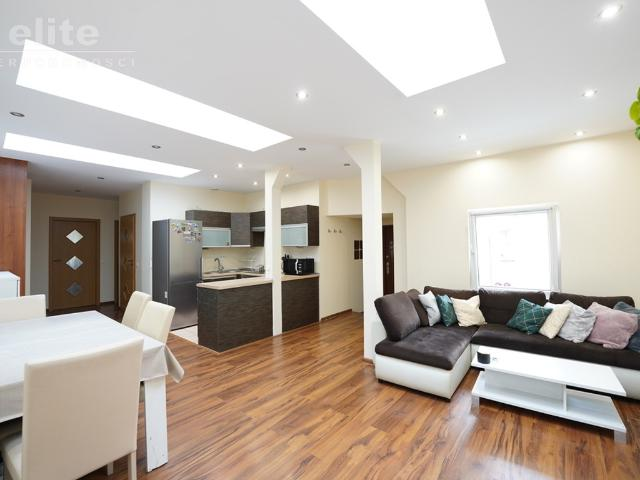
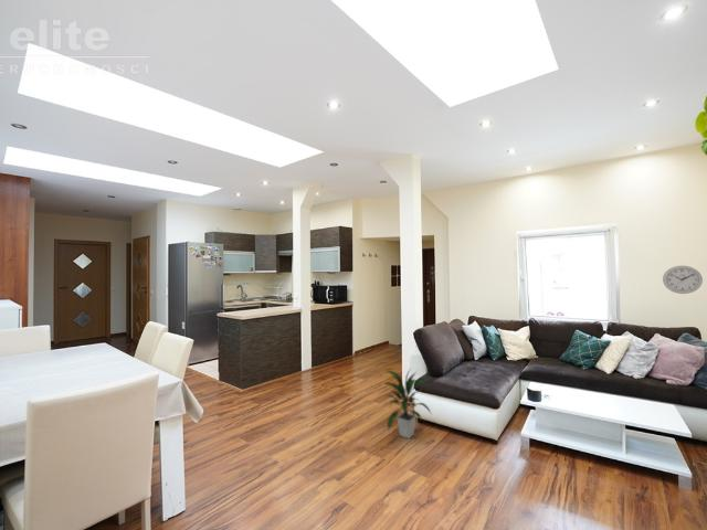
+ indoor plant [380,369,433,439]
+ wall clock [662,265,704,295]
